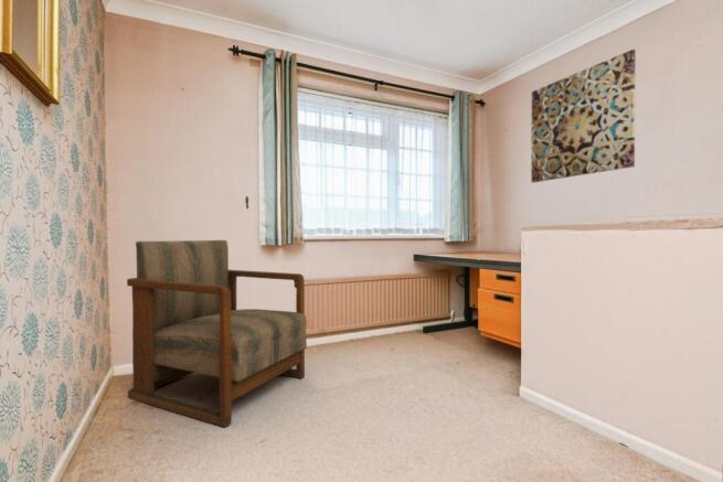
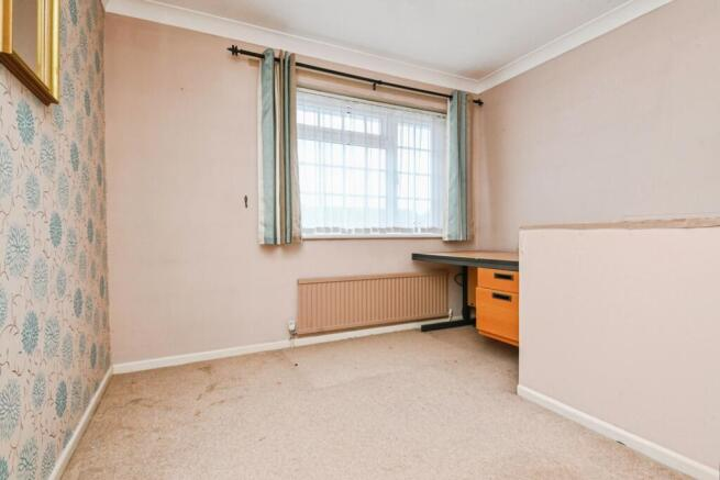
- armchair [126,239,308,428]
- wall art [530,49,637,184]
